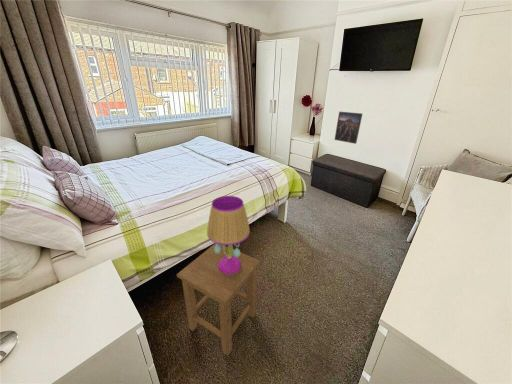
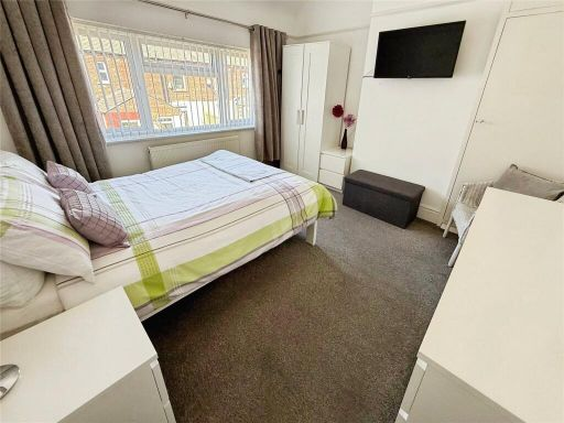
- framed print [333,111,363,145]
- table lamp [206,195,251,274]
- stool [176,243,262,357]
